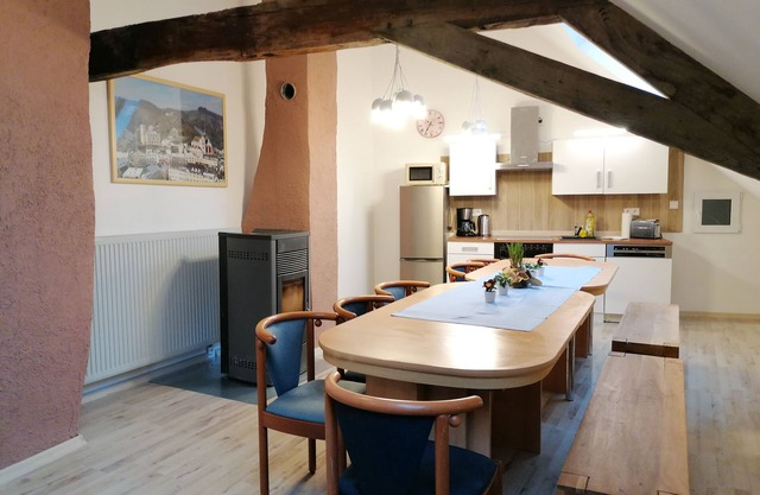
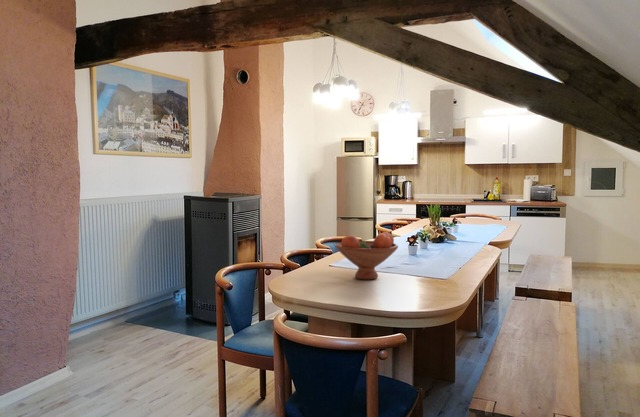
+ fruit bowl [335,231,399,280]
